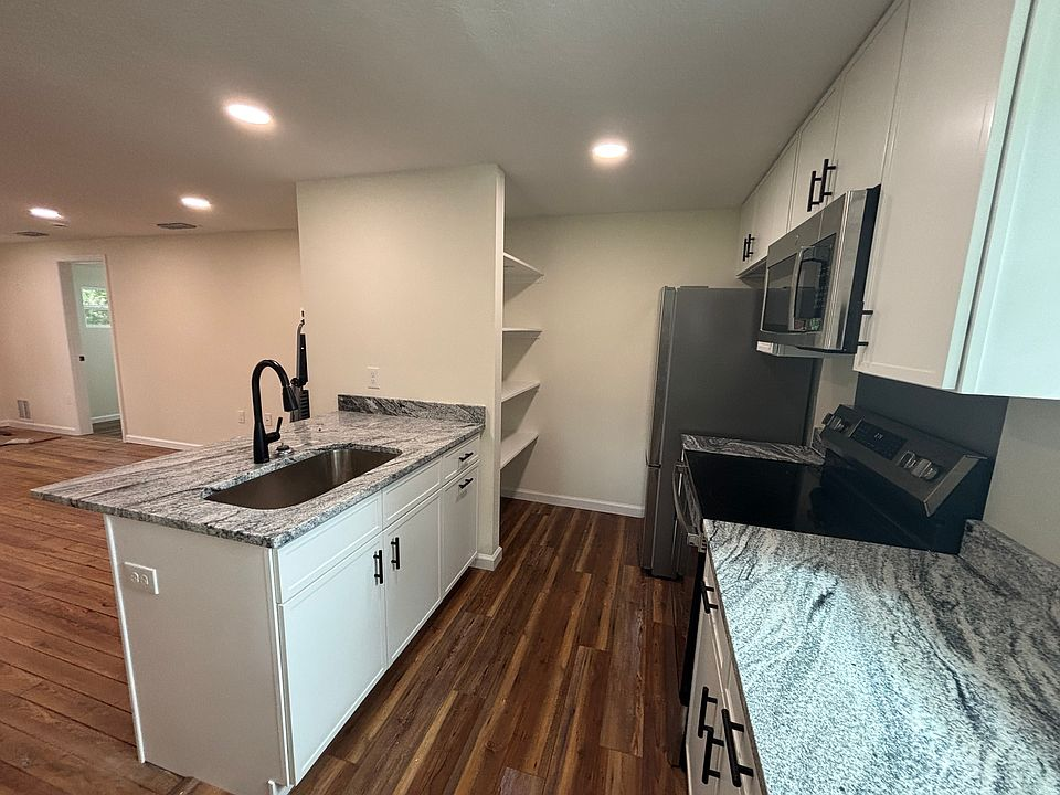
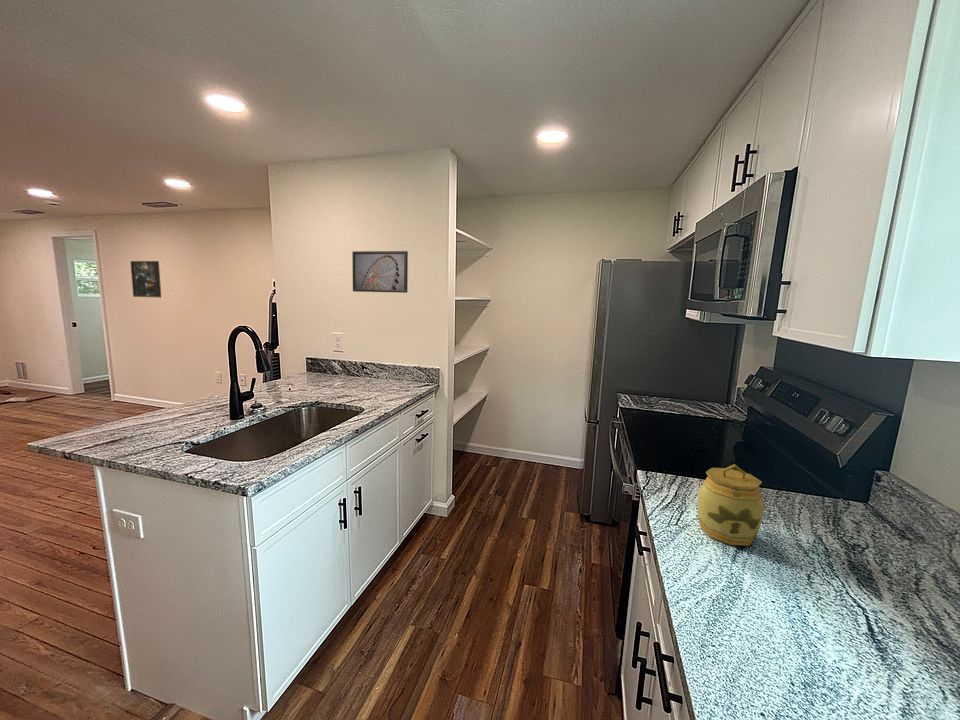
+ jar [697,463,765,547]
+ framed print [129,260,162,299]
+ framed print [351,250,409,294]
